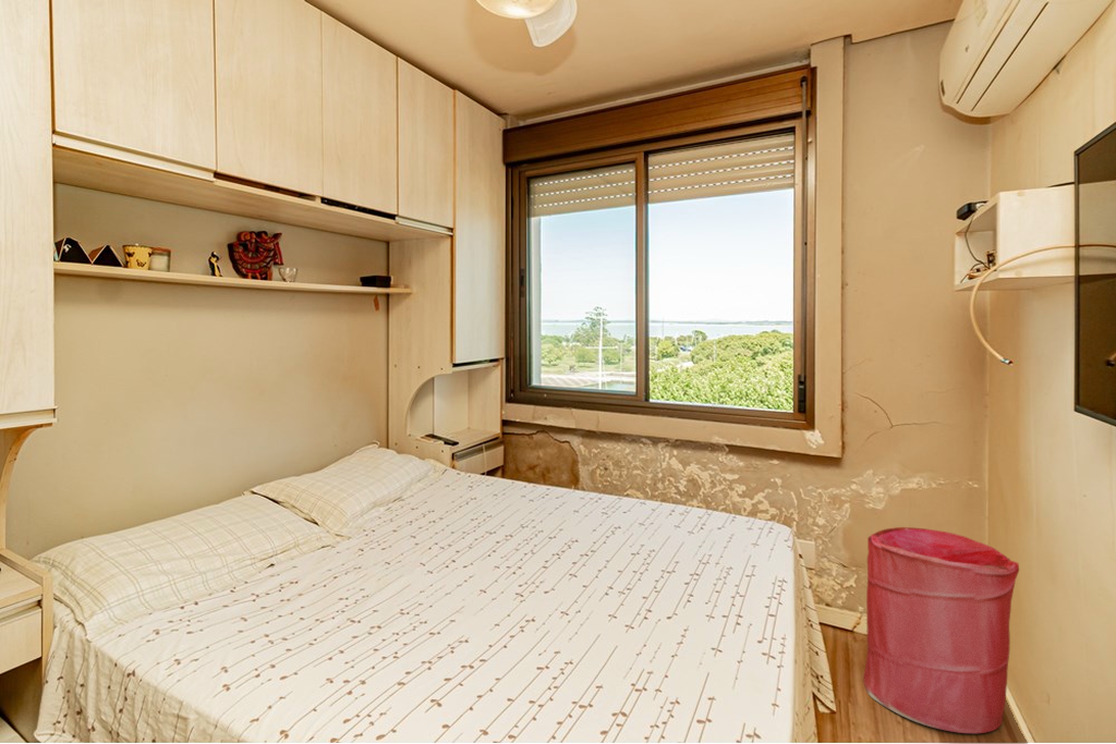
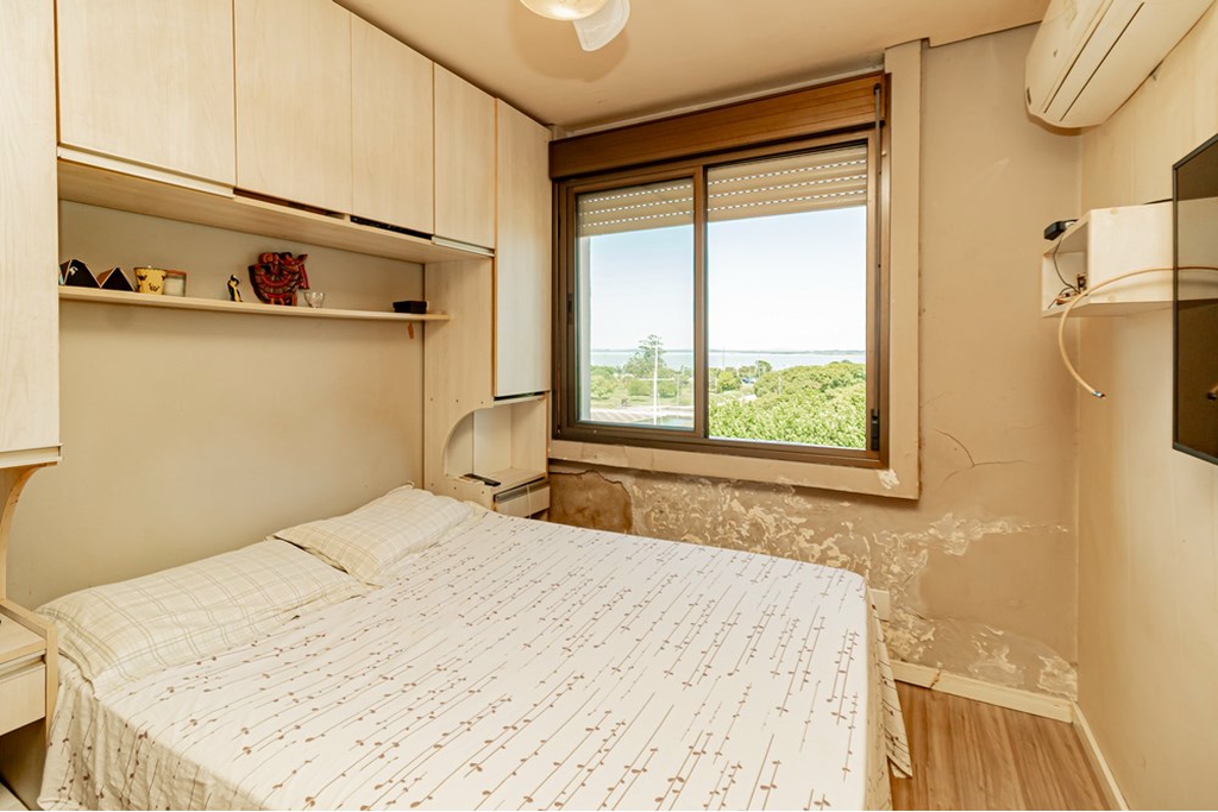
- laundry hamper [862,526,1020,734]
